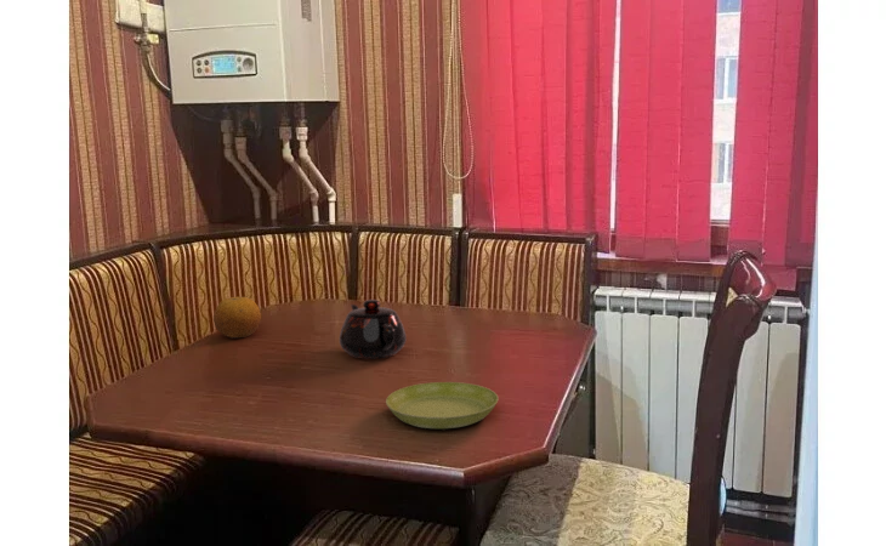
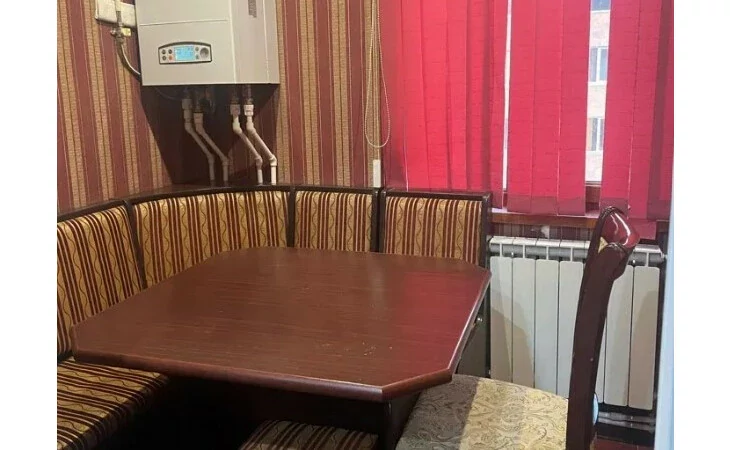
- teapot [339,298,408,360]
- saucer [385,381,499,430]
- fruit [212,296,262,339]
